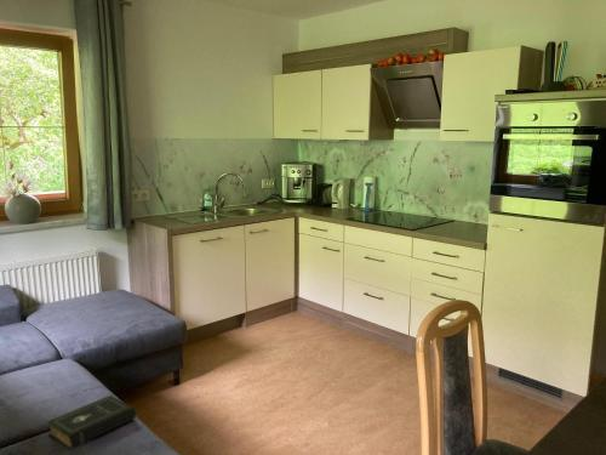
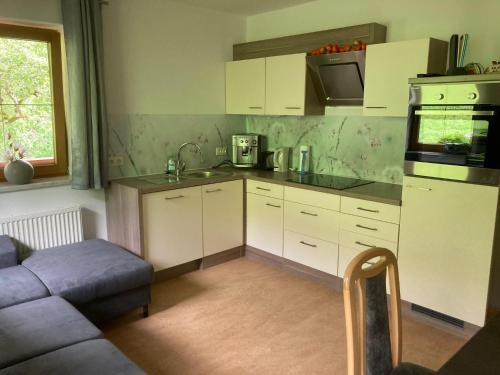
- book [46,394,137,450]
